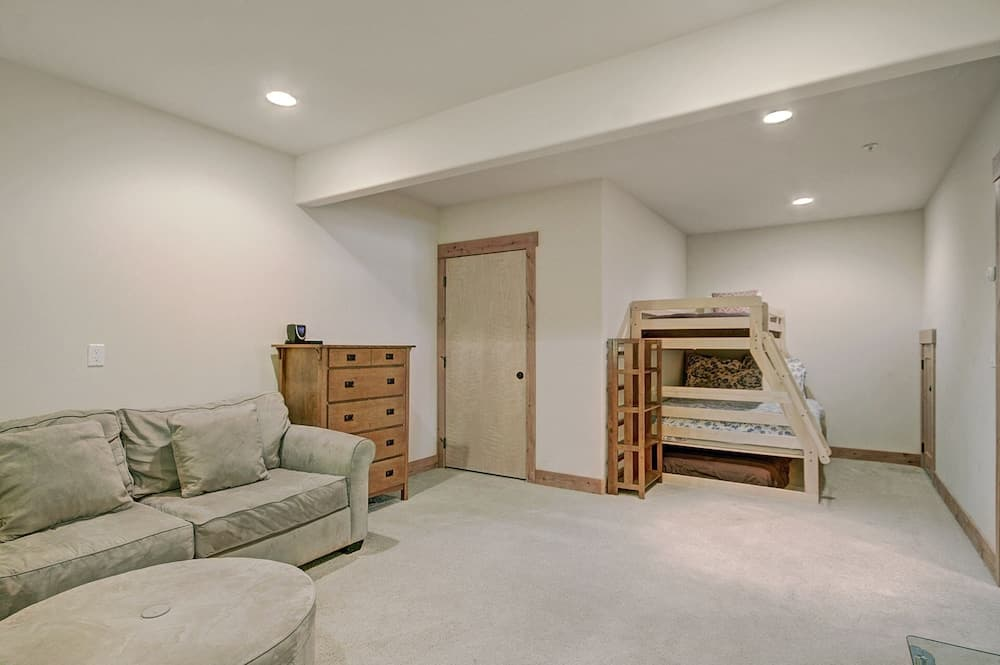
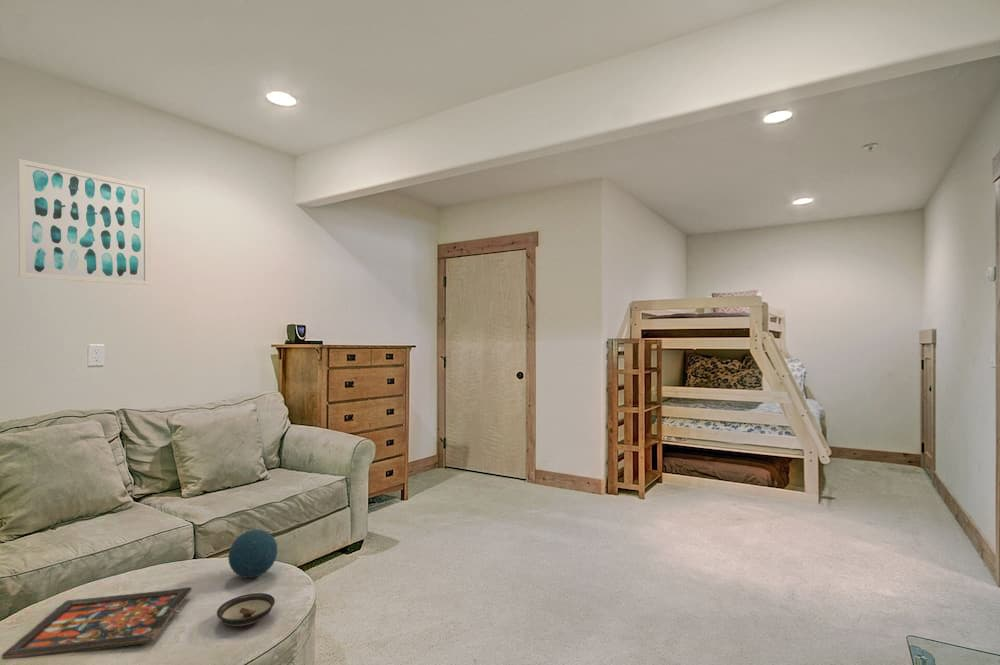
+ decorative orb [227,529,279,579]
+ saucer [216,592,276,627]
+ wall art [17,158,151,286]
+ board game [1,586,193,660]
